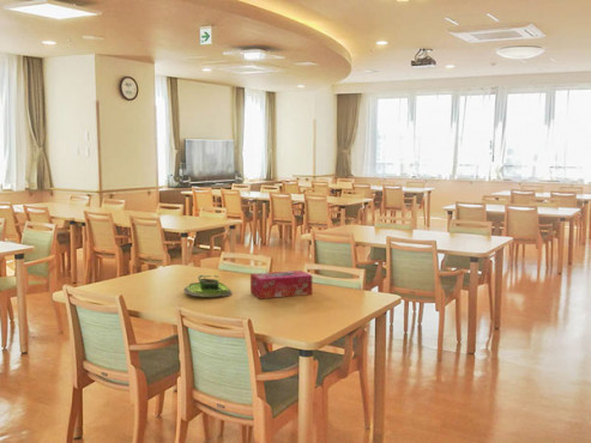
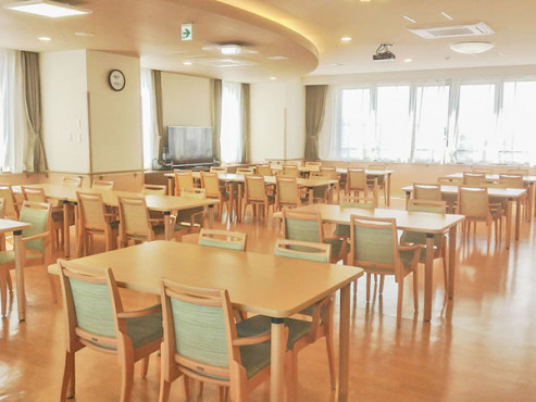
- tissue box [249,269,313,299]
- plant pot [182,274,233,298]
